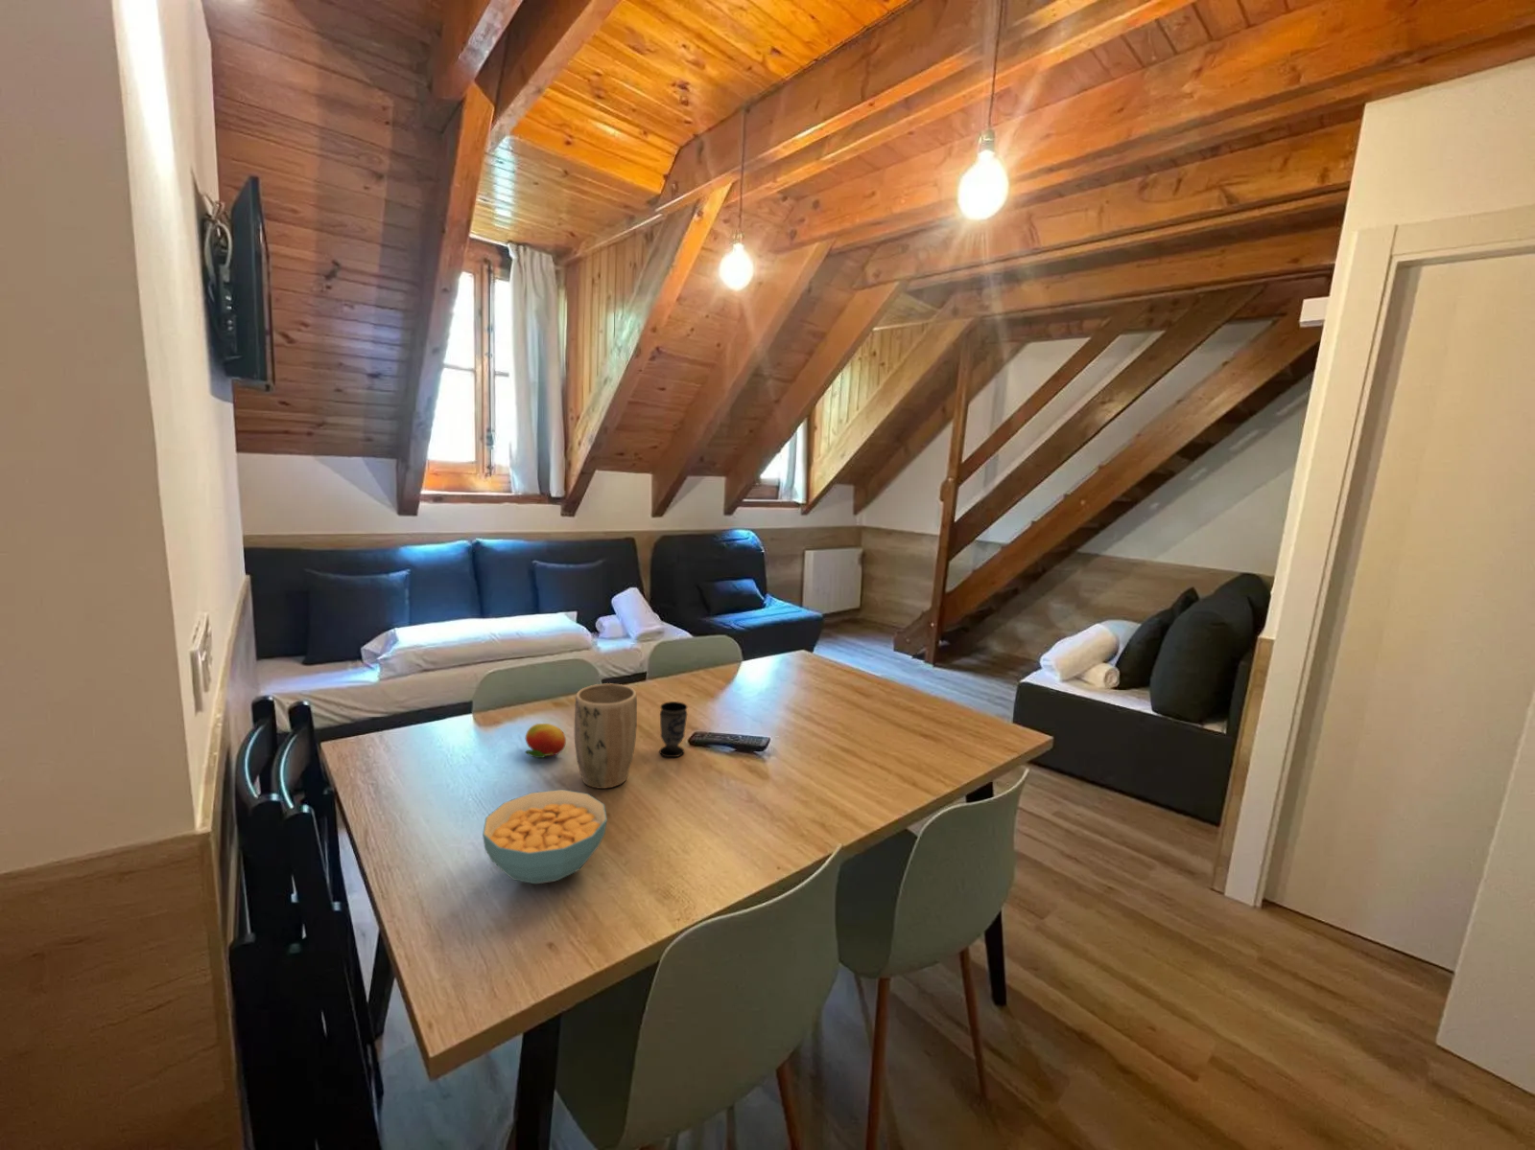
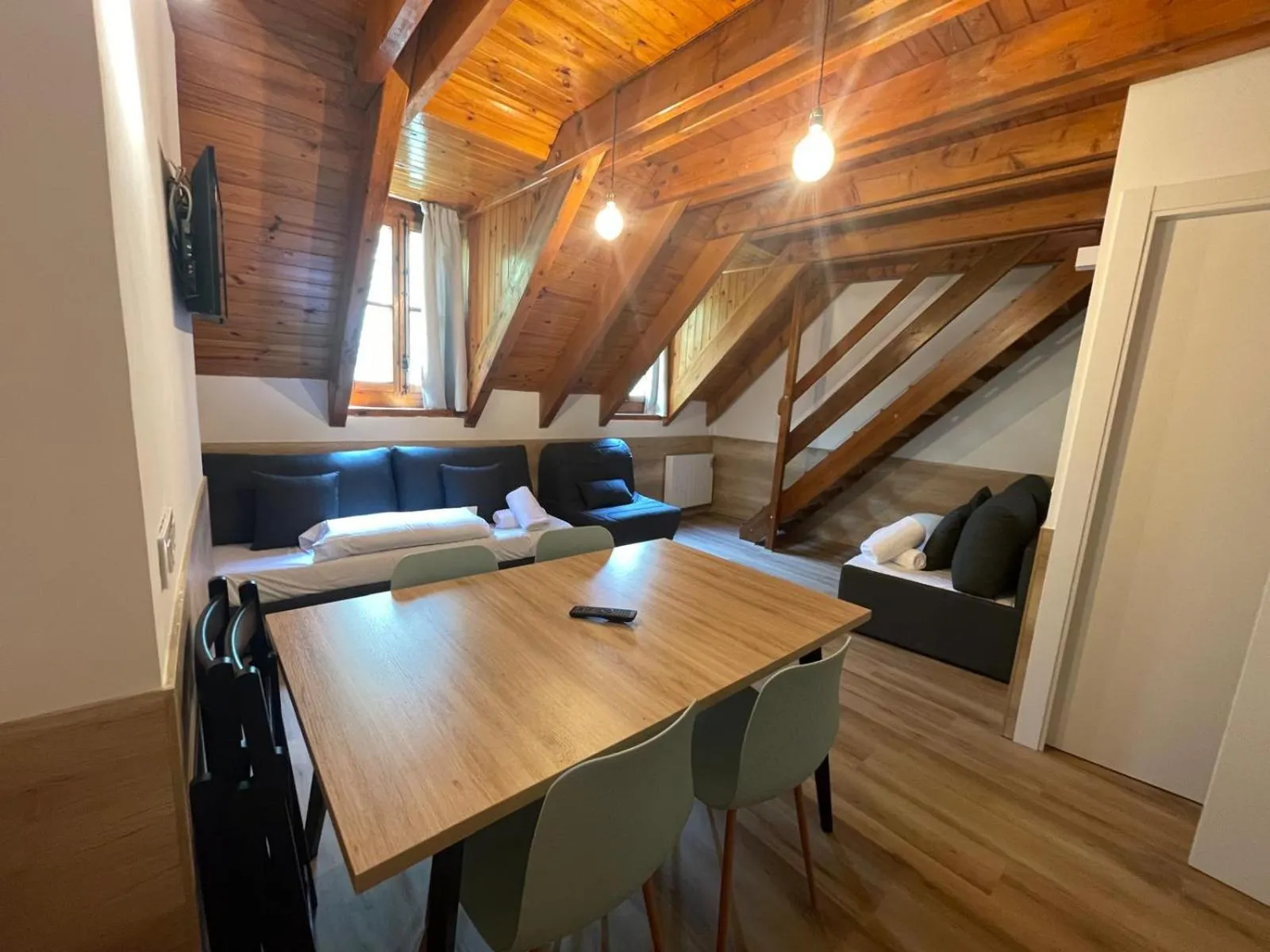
- fruit [525,722,567,759]
- plant pot [574,683,638,790]
- cereal bowl [481,789,608,884]
- cup [659,701,688,759]
